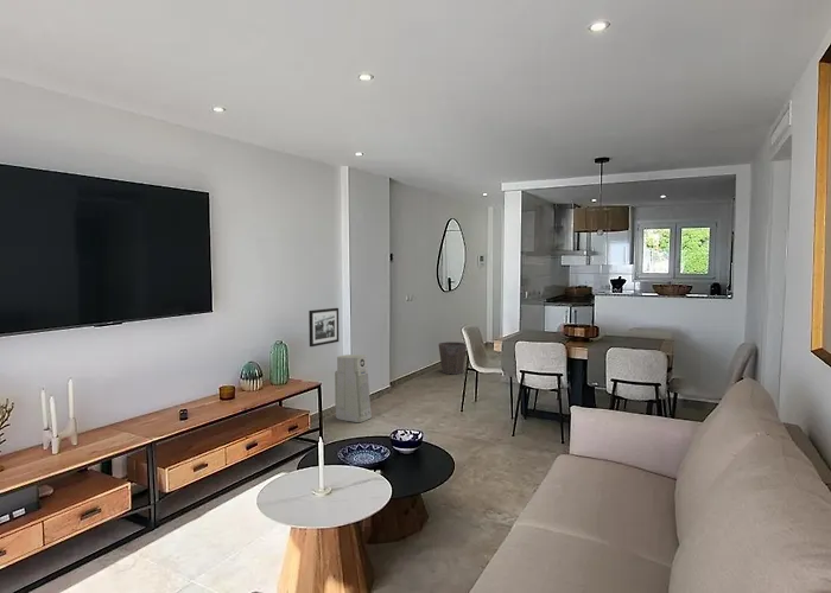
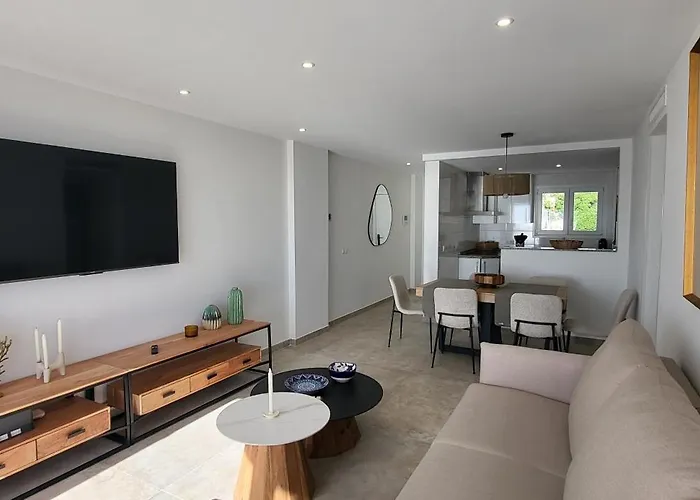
- waste bin [437,340,468,375]
- picture frame [307,307,340,347]
- air purifier [334,353,373,423]
